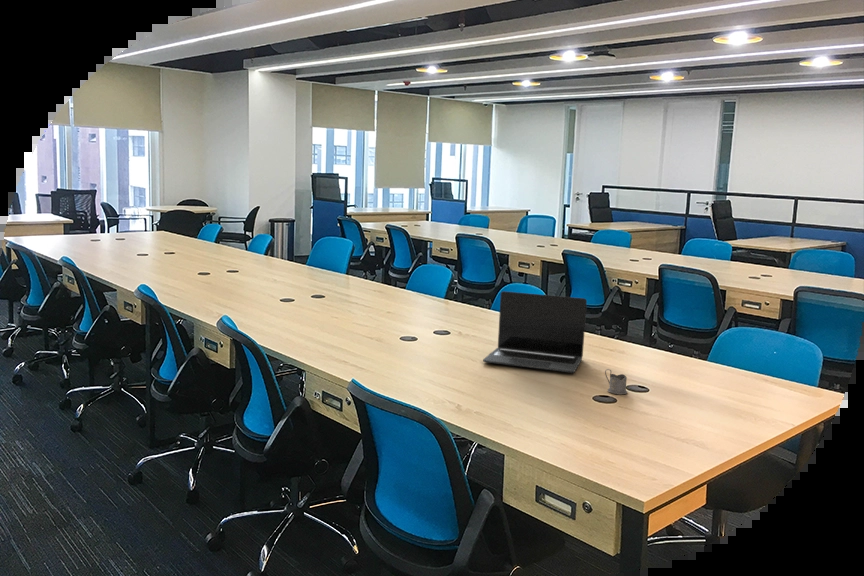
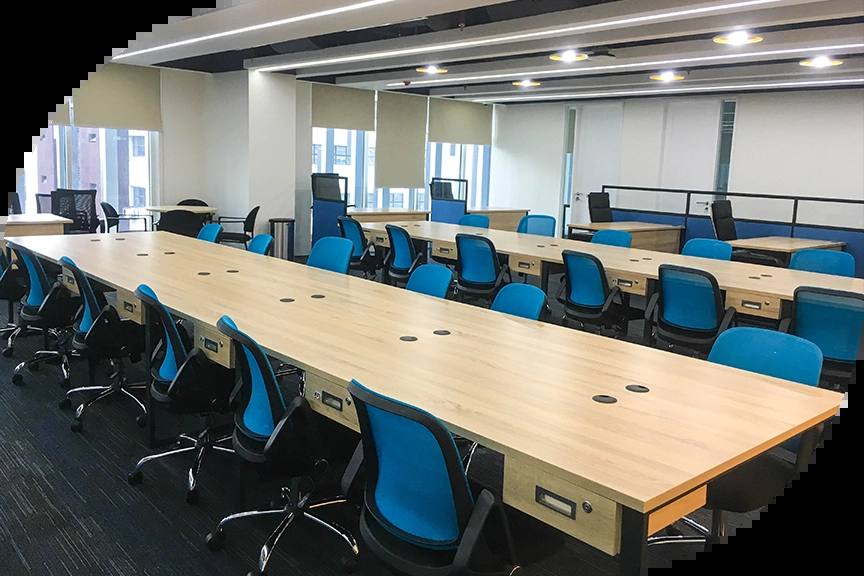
- laptop [482,290,588,374]
- tea glass holder [604,368,628,395]
